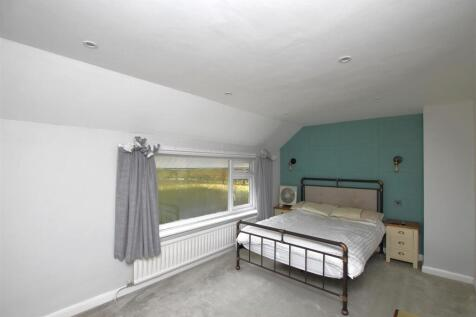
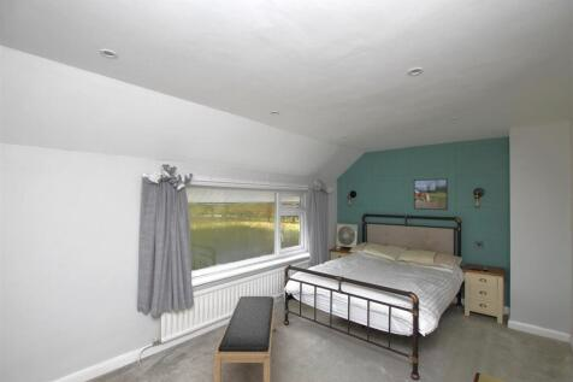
+ bench [212,295,277,382]
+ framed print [413,177,449,211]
